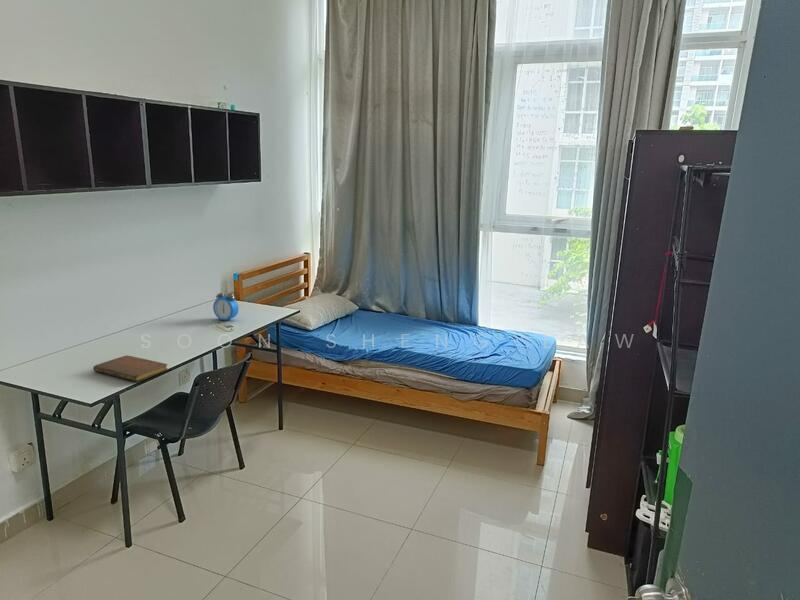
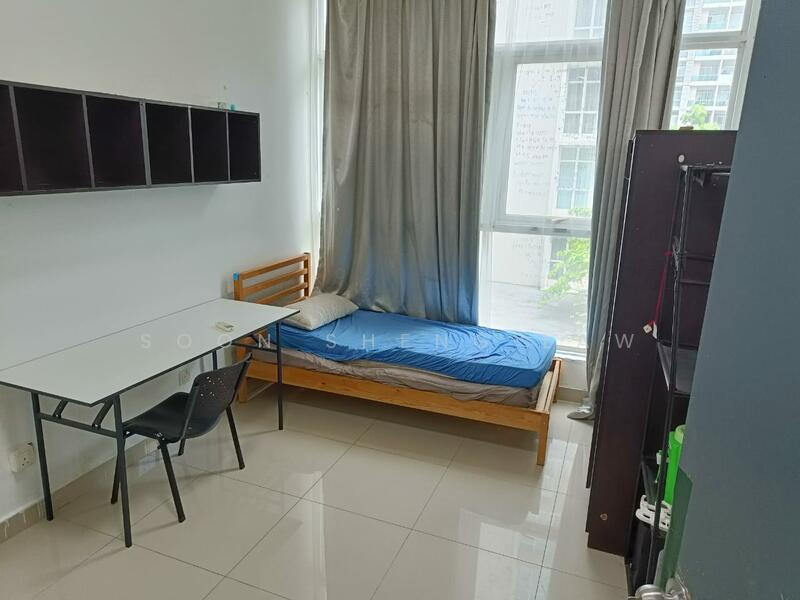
- notebook [92,355,169,383]
- alarm clock [212,292,240,321]
